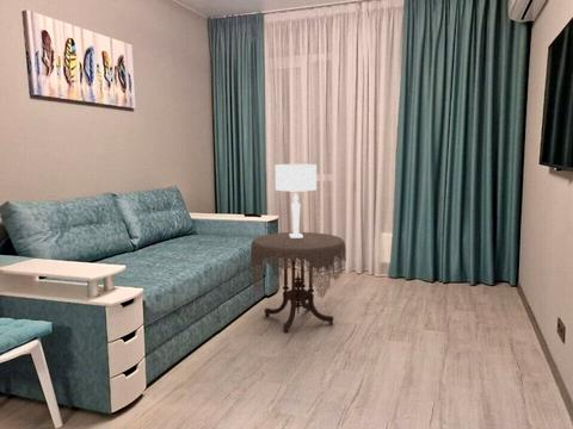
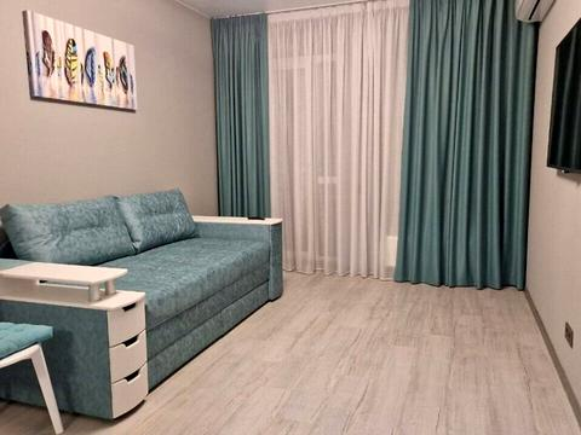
- table lamp [275,163,318,238]
- side table [249,231,347,334]
